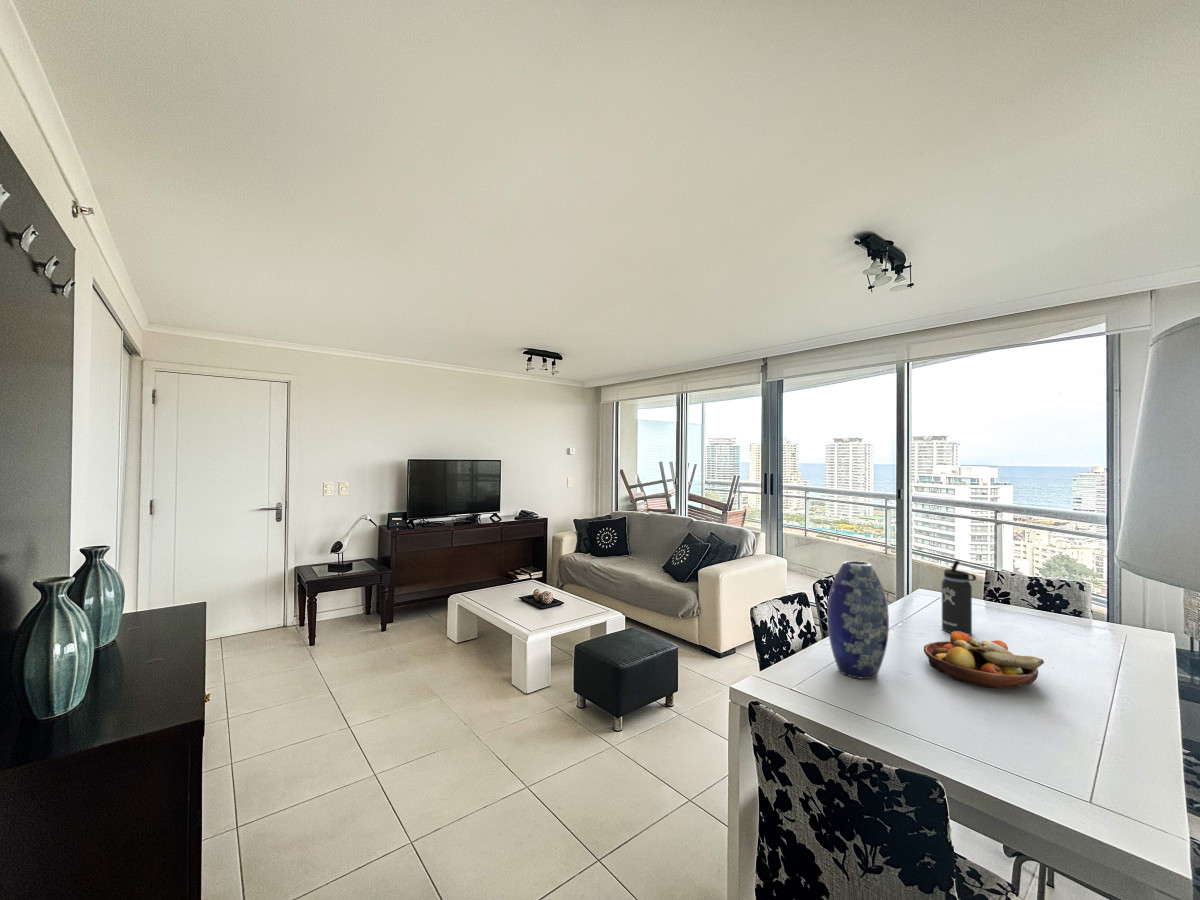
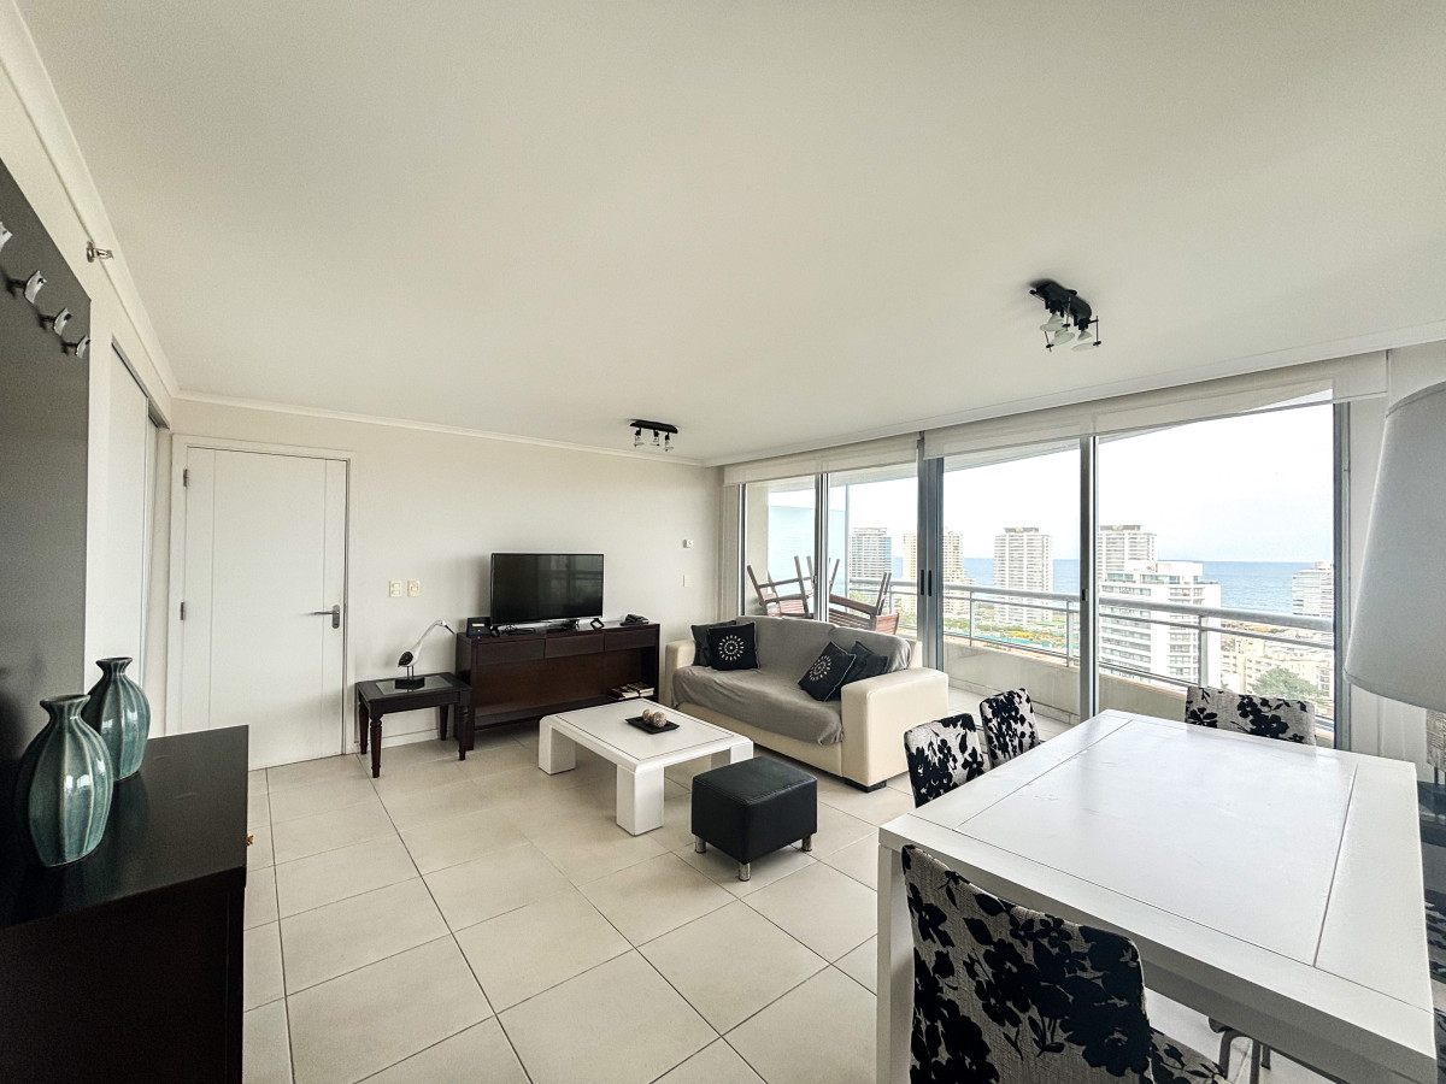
- thermos bottle [941,559,977,636]
- fruit bowl [923,632,1045,689]
- vase [826,560,890,680]
